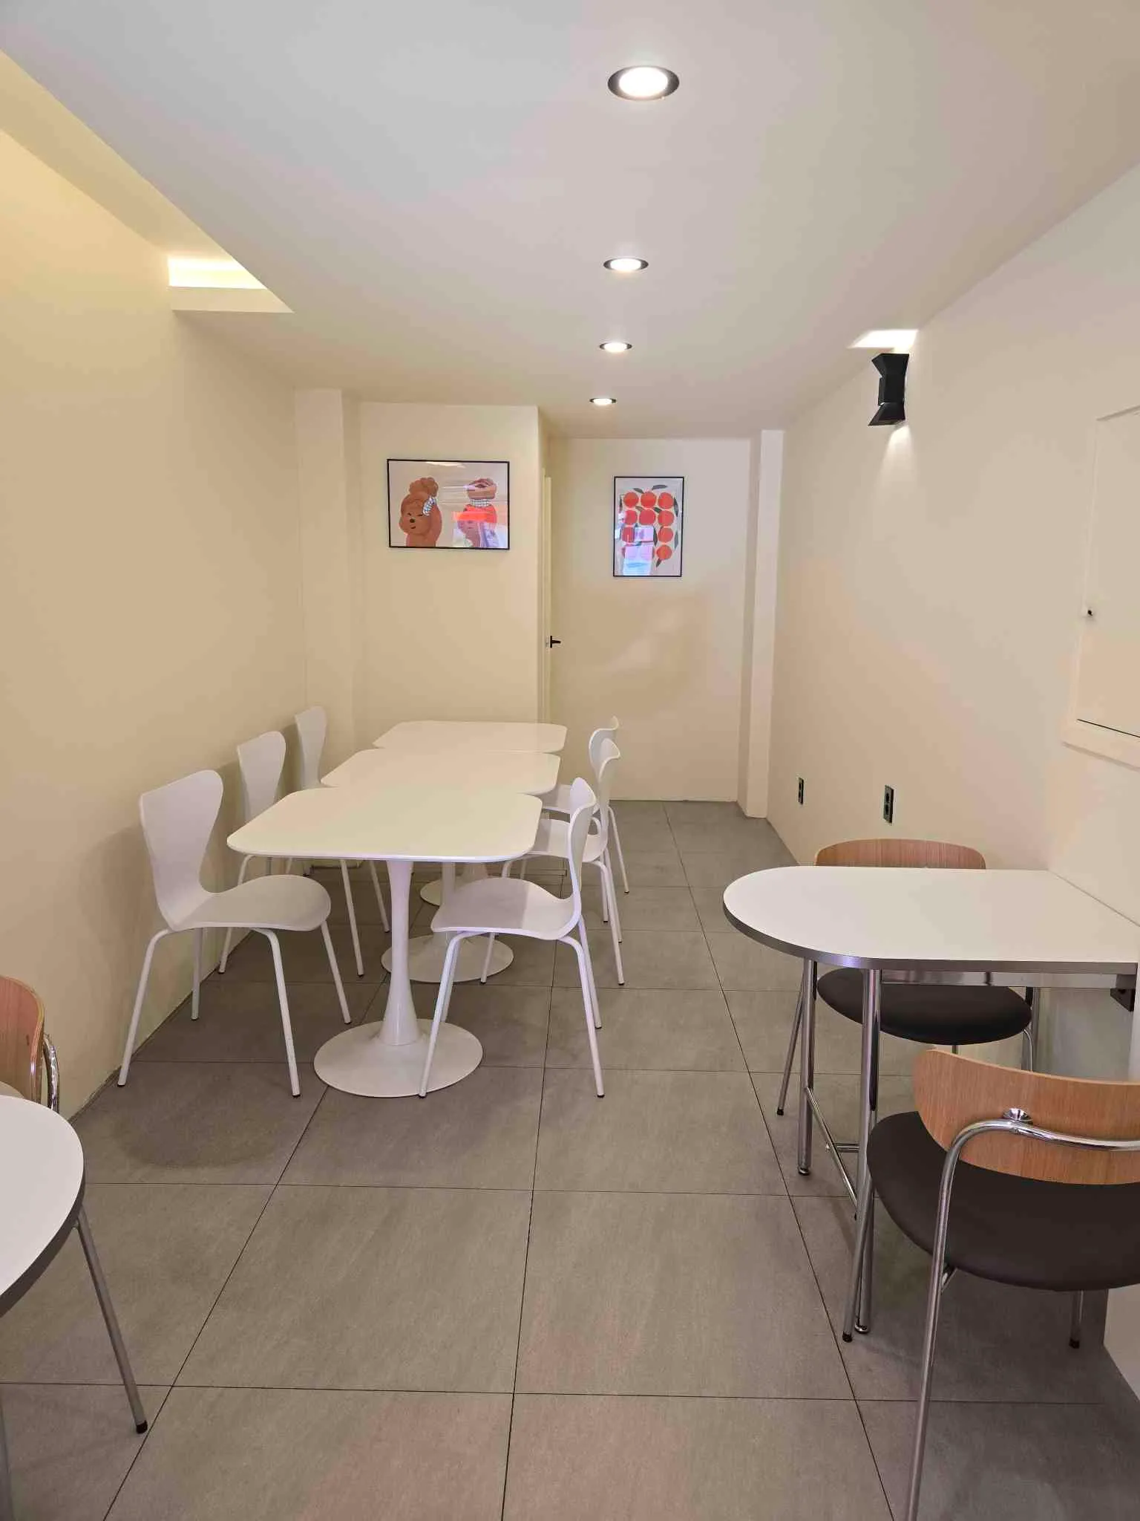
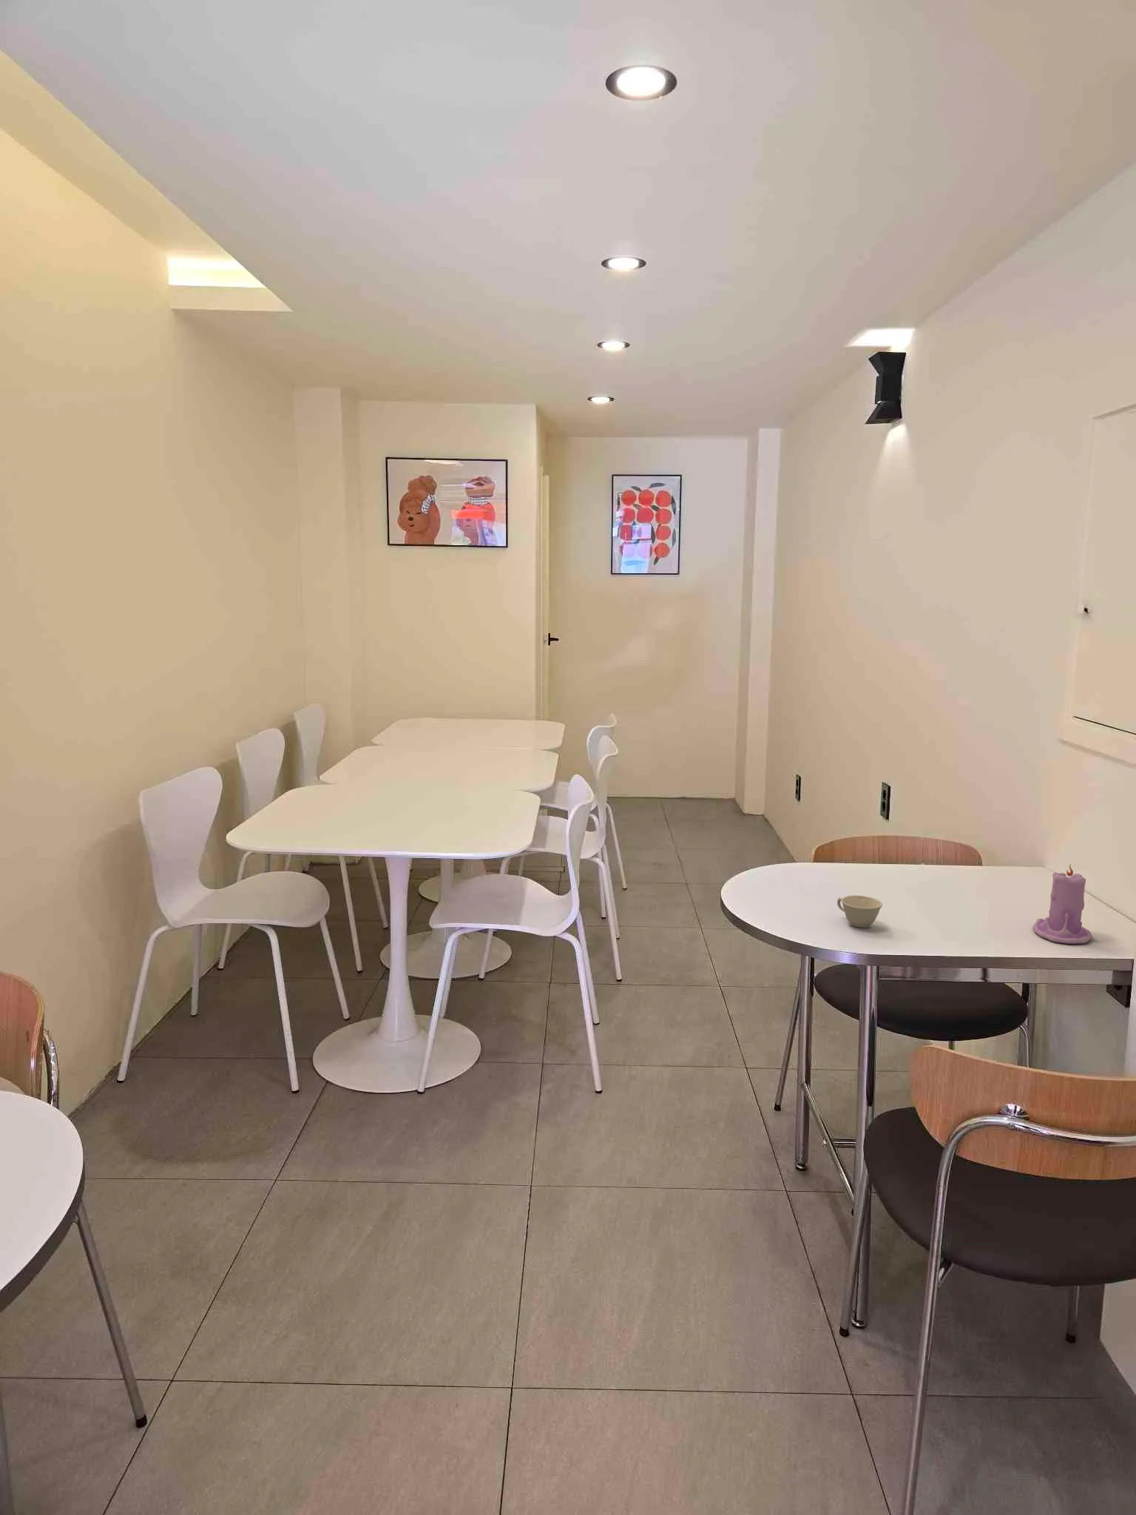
+ teacup [836,895,883,928]
+ candle [1032,864,1093,945]
